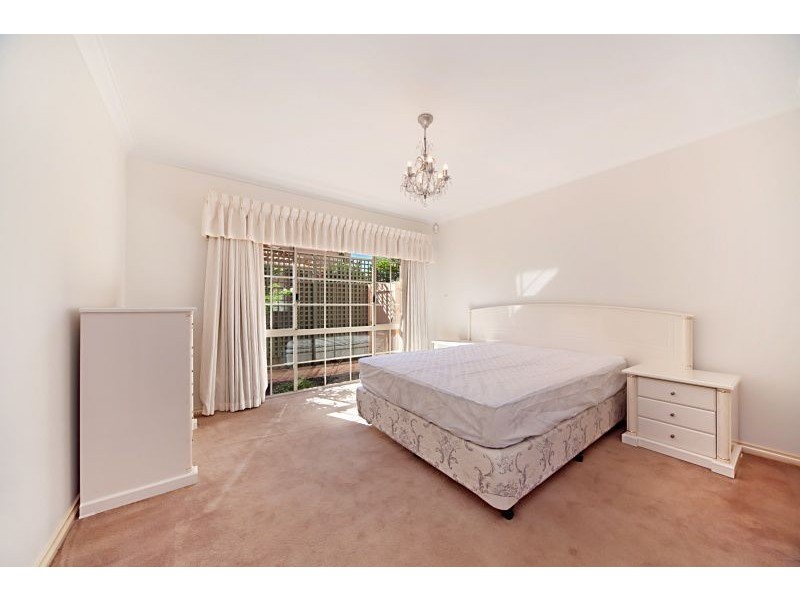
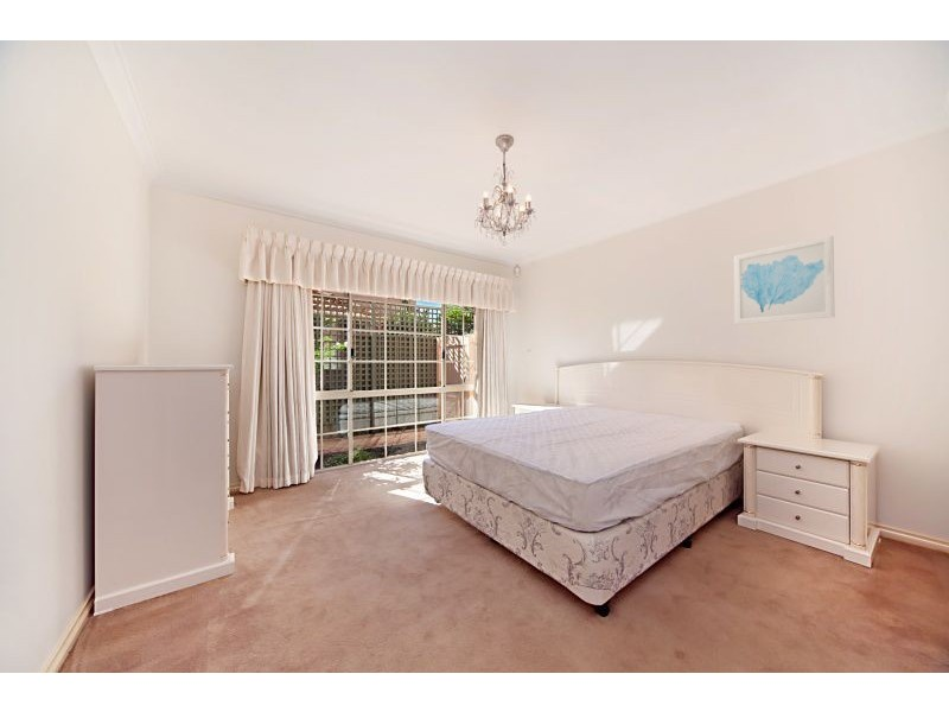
+ wall art [733,234,835,325]
